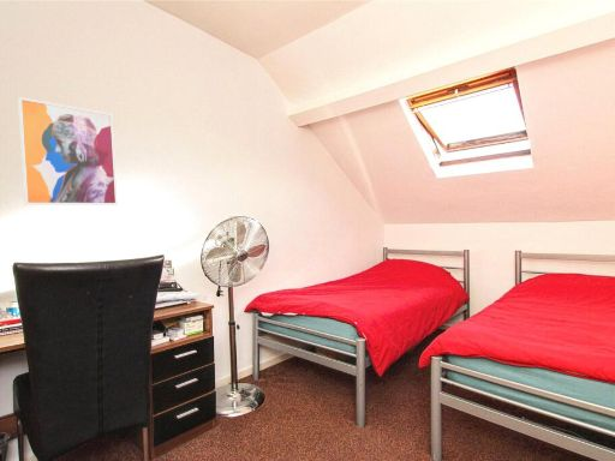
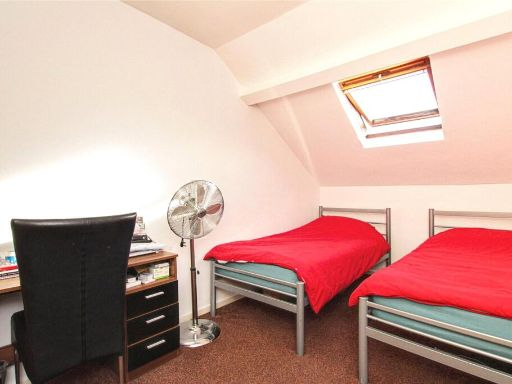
- wall art [17,96,119,206]
